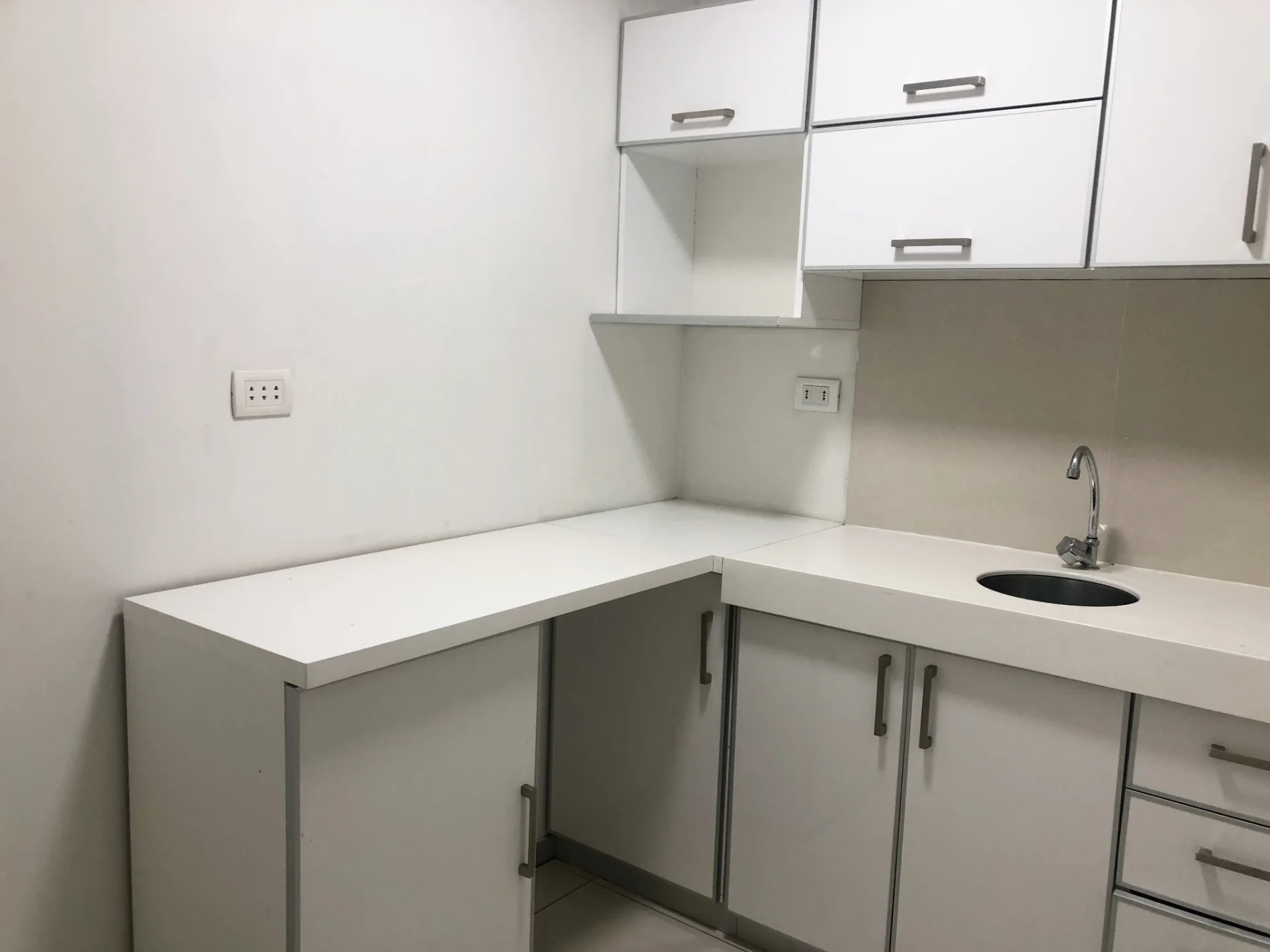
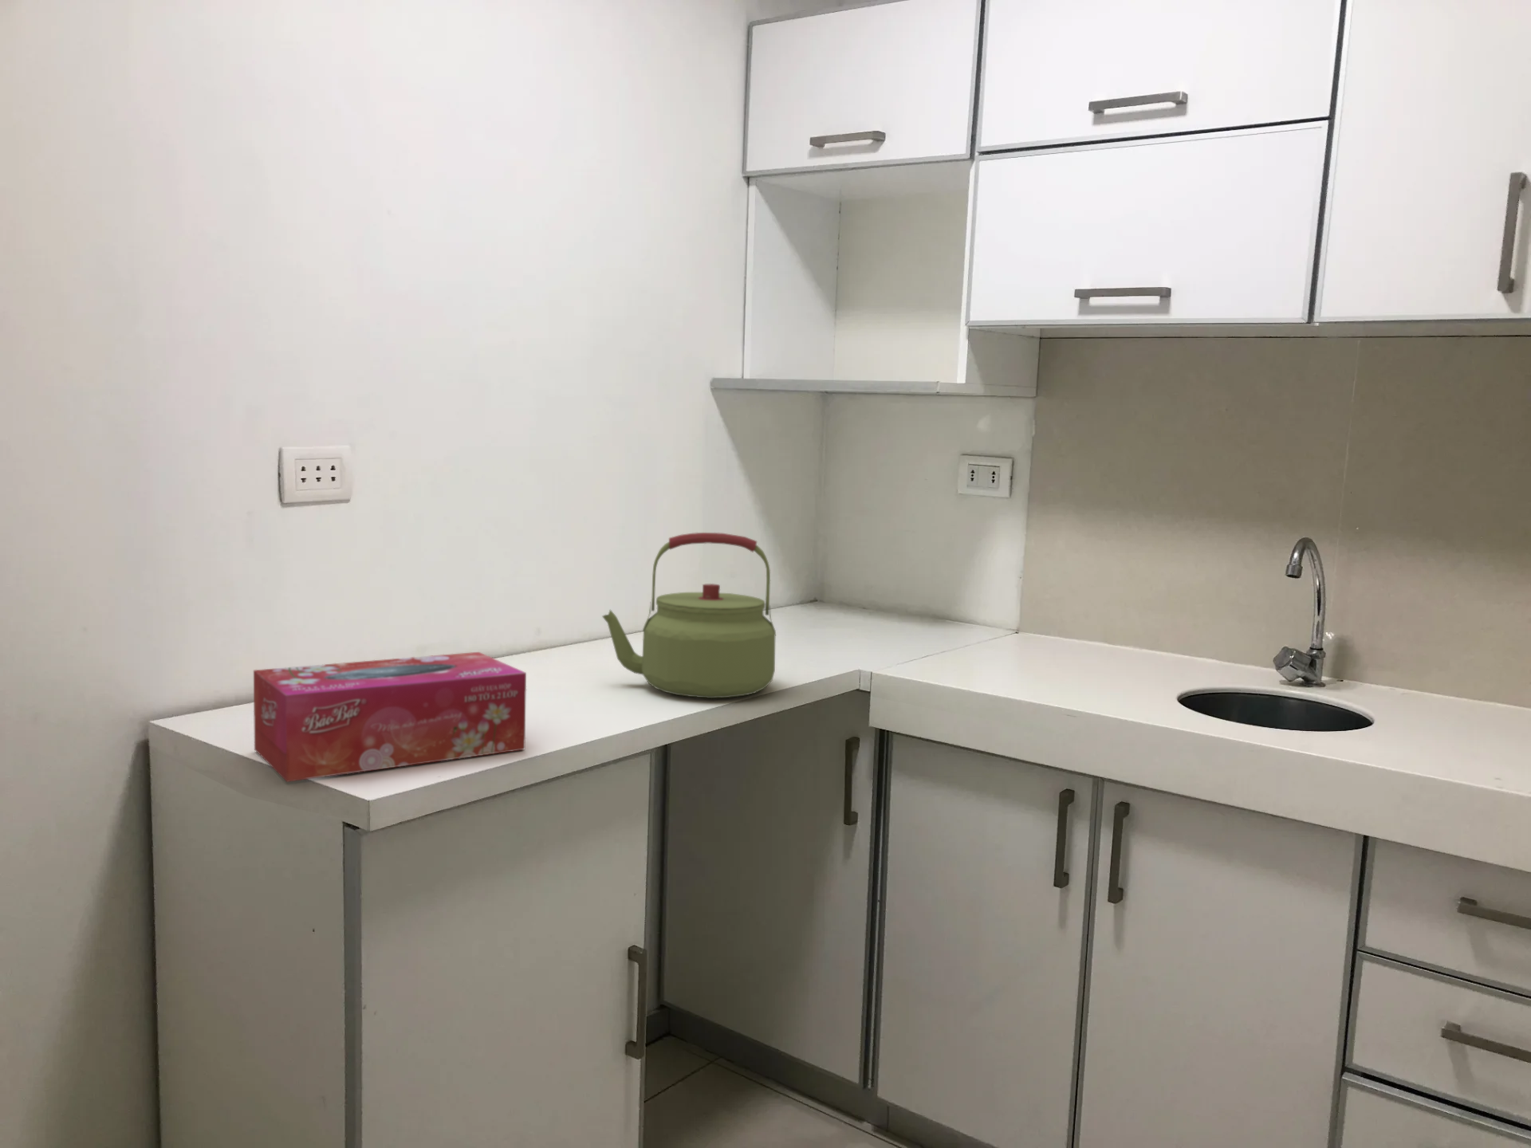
+ kettle [602,532,776,699]
+ tissue box [253,651,527,783]
